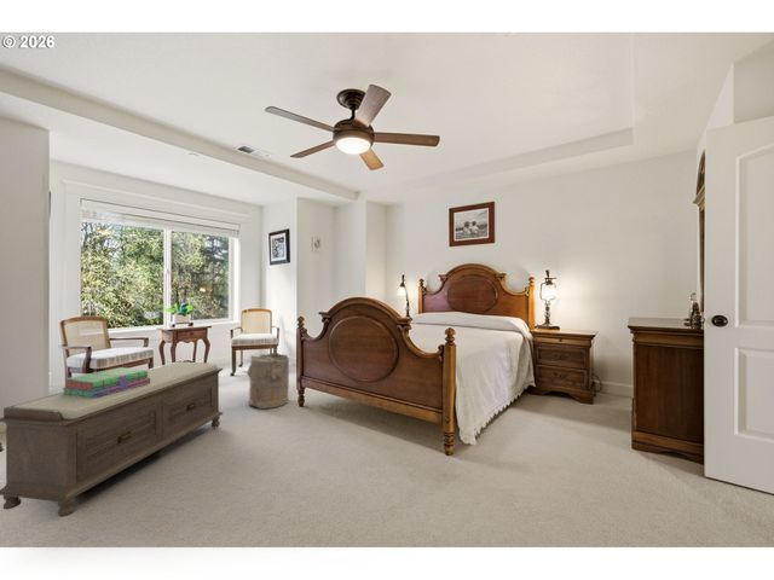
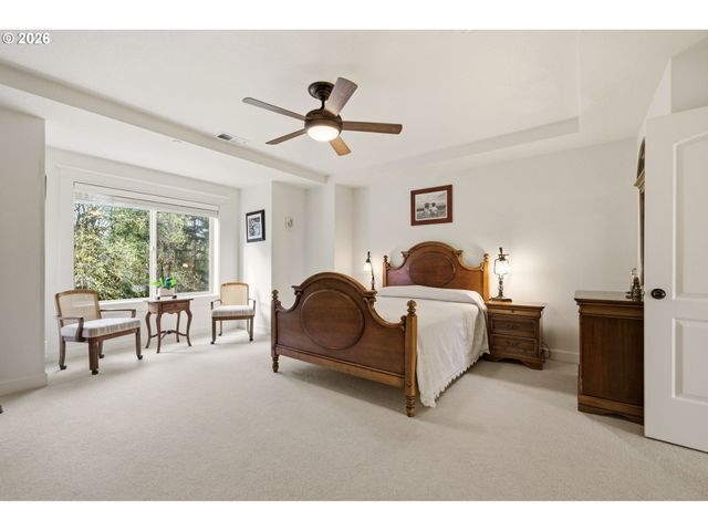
- bench [0,361,224,518]
- stack of books [60,366,150,399]
- laundry hamper [239,352,290,410]
